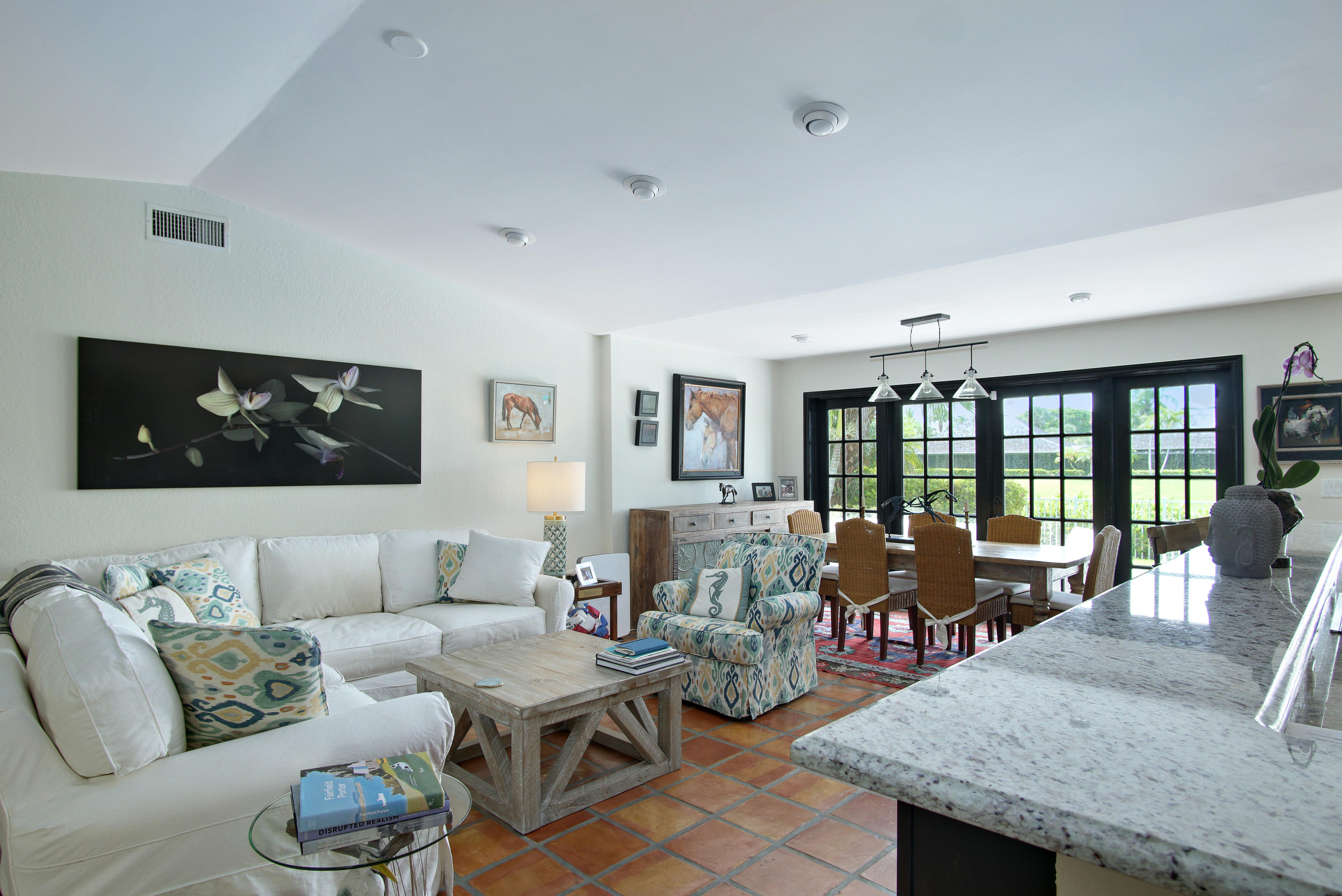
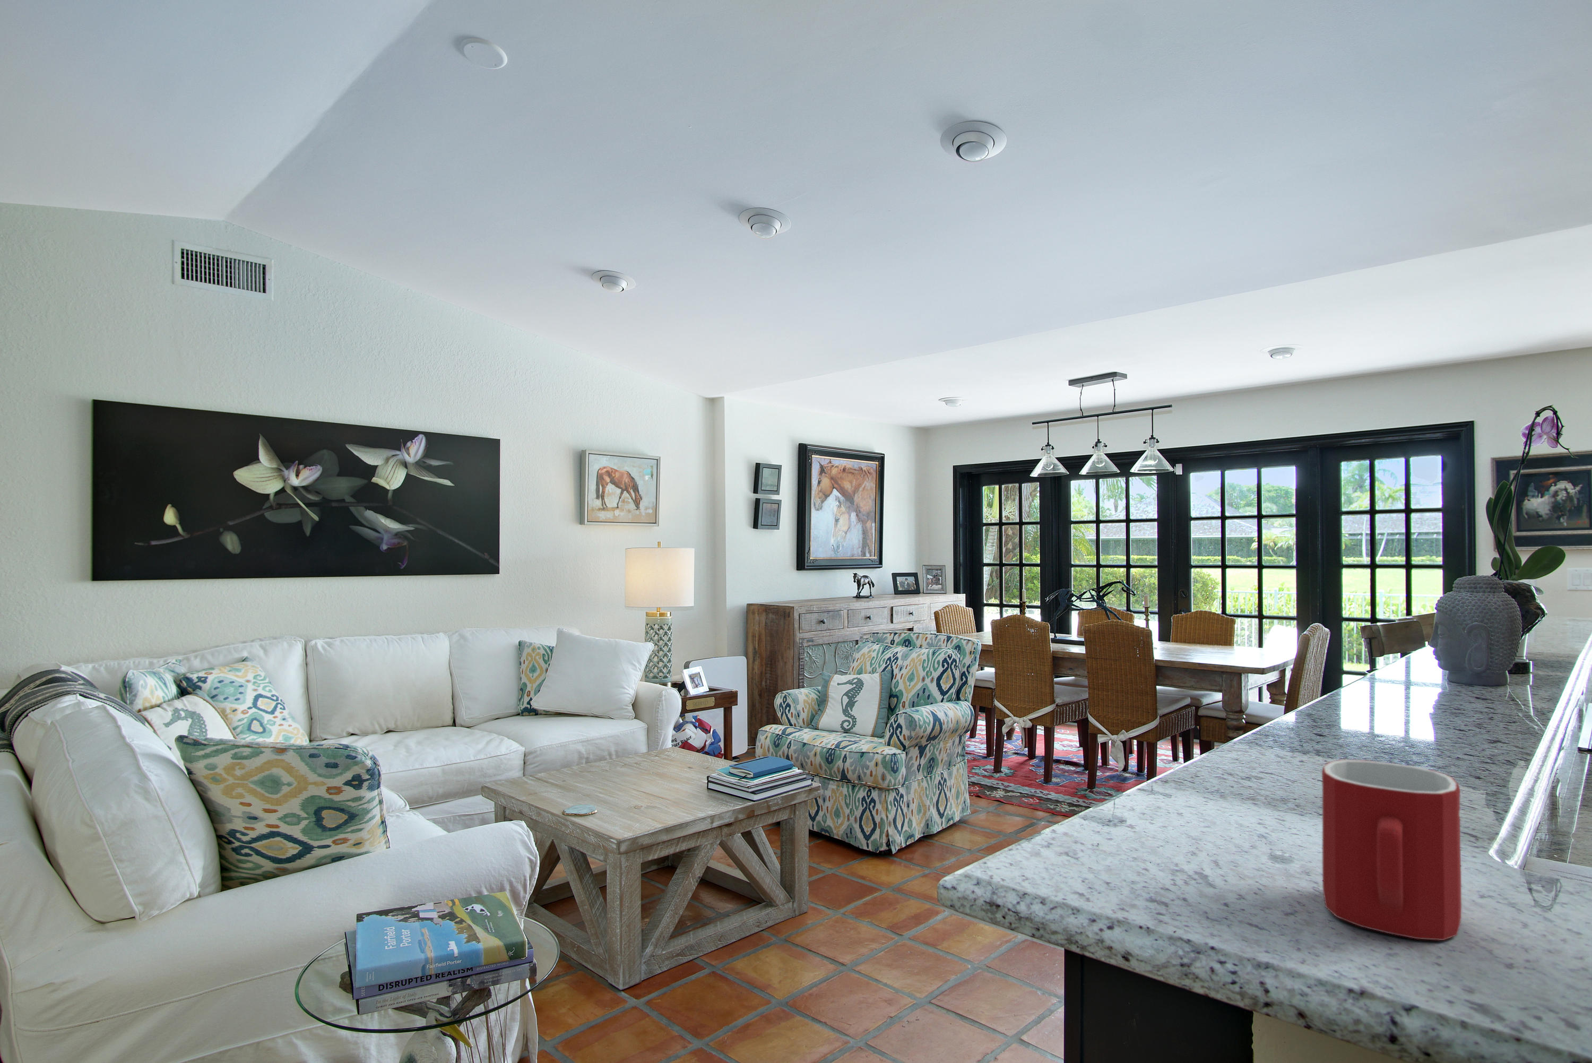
+ mug [1322,759,1462,941]
